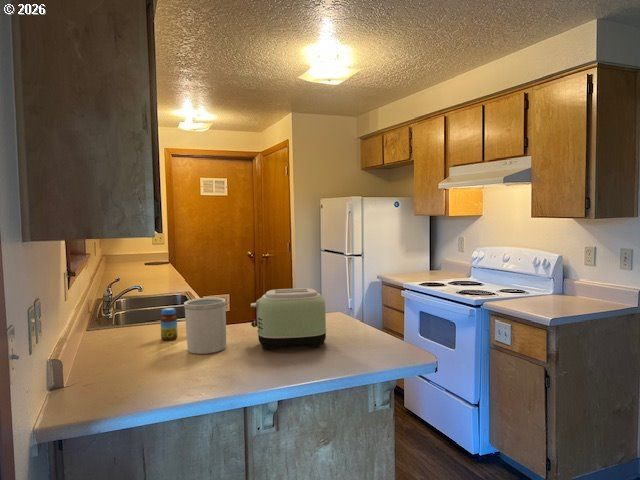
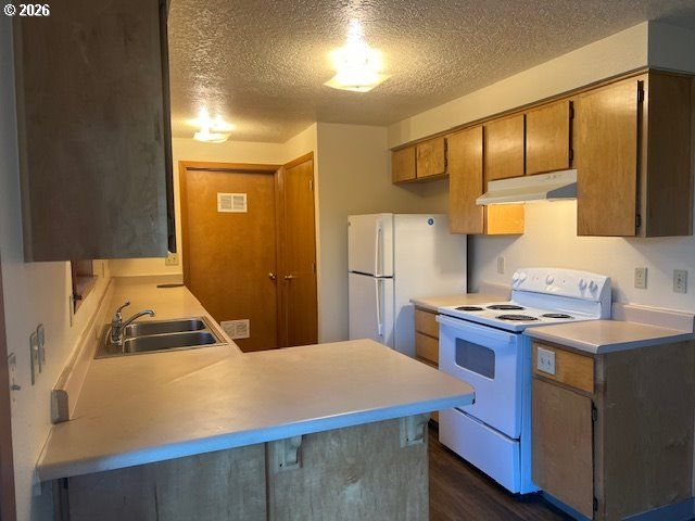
- jar [160,307,179,341]
- utensil holder [183,296,227,355]
- toaster [250,287,328,351]
